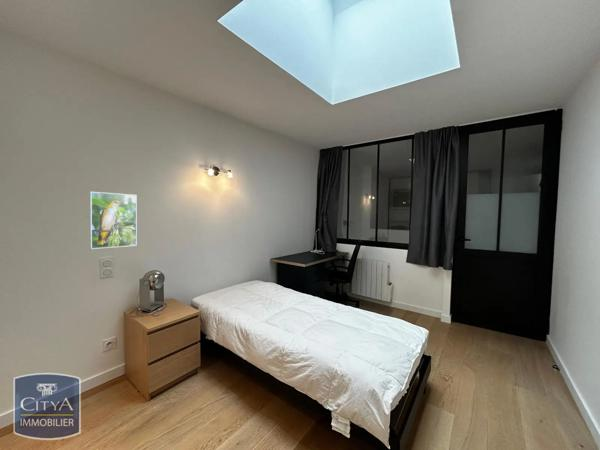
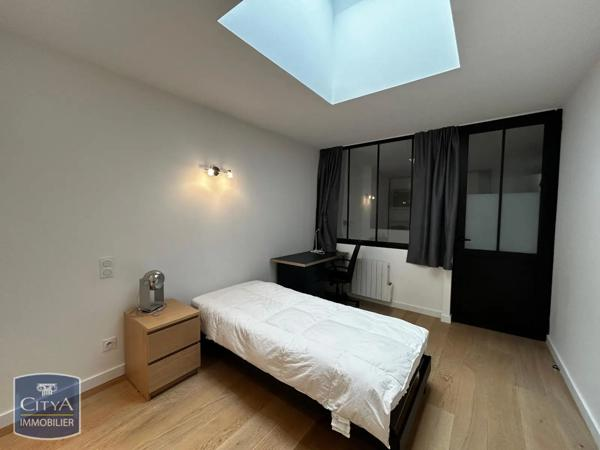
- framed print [89,191,138,250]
